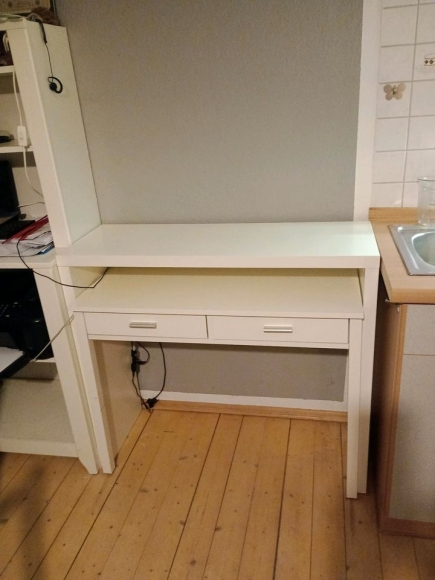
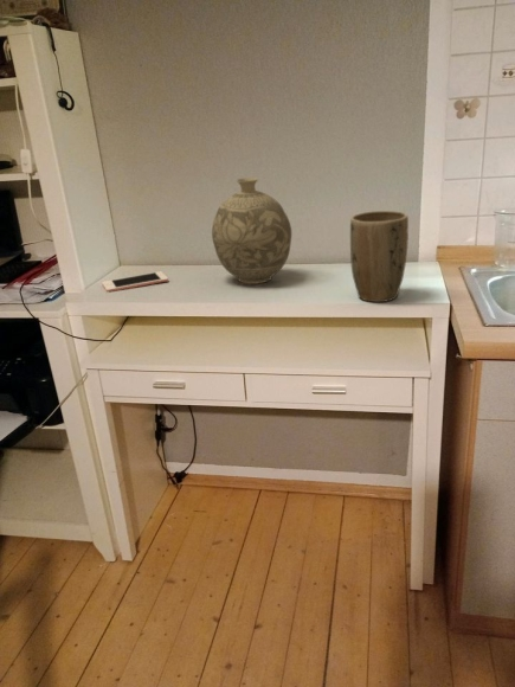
+ cell phone [101,270,169,294]
+ decorative vase [211,176,292,285]
+ plant pot [349,210,410,303]
